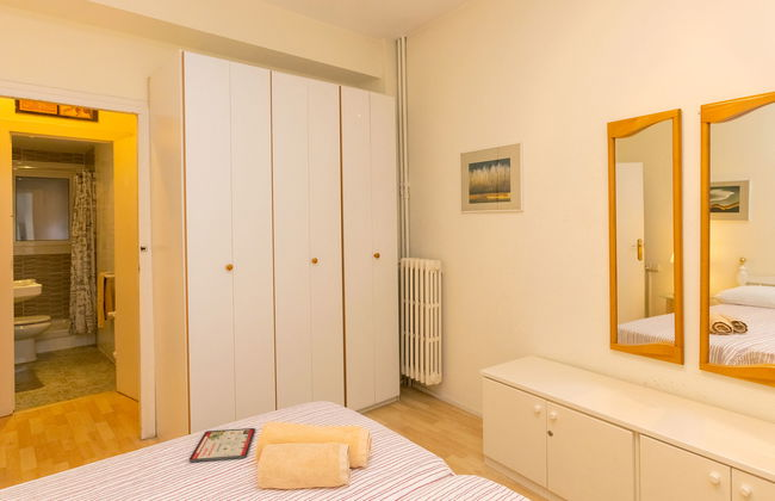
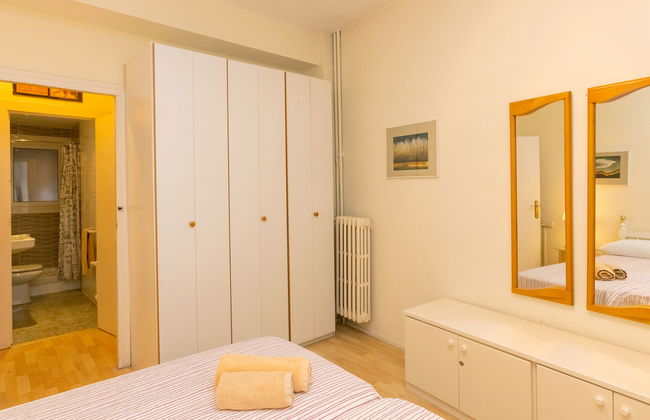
- tablet [188,427,256,463]
